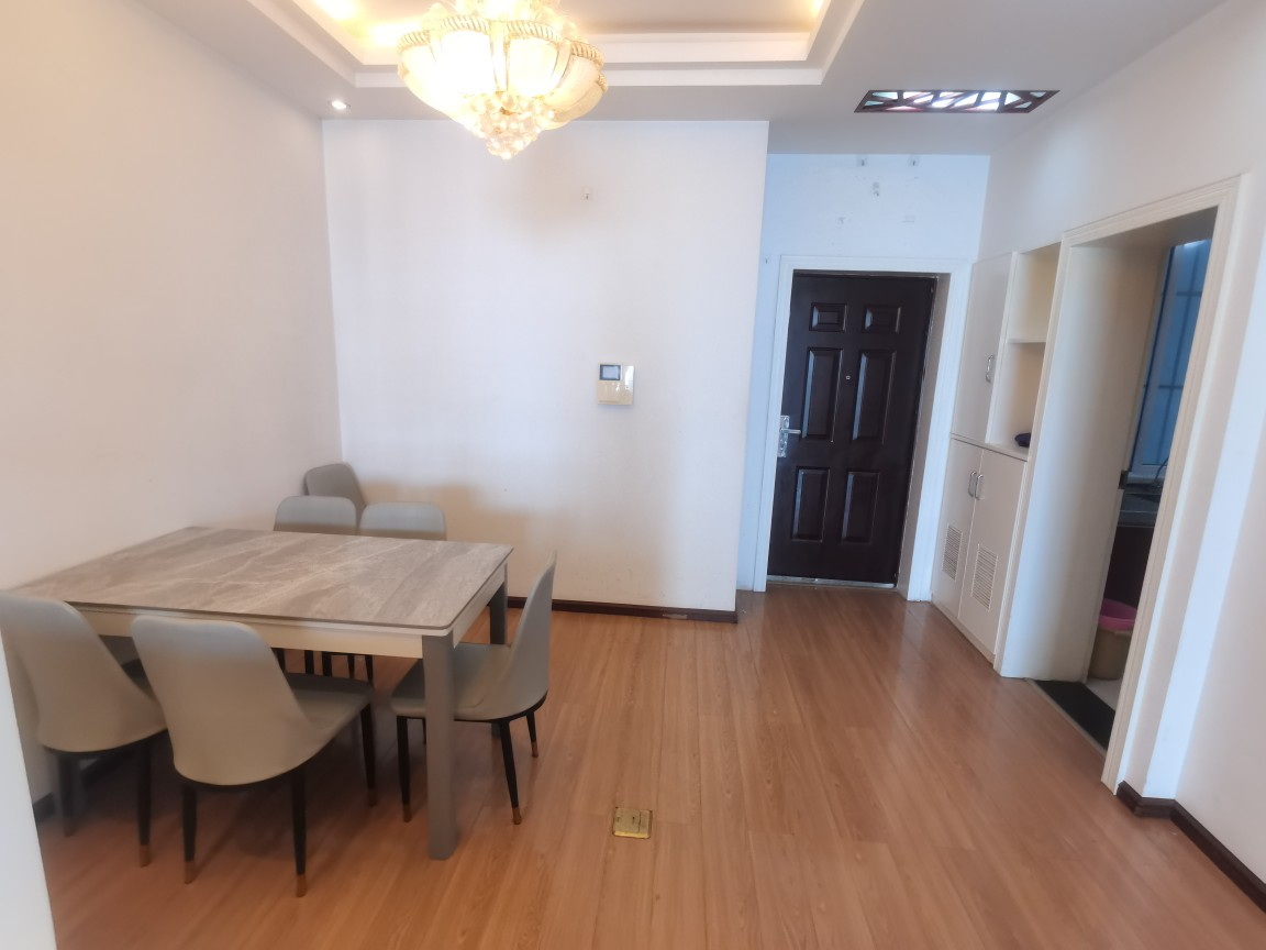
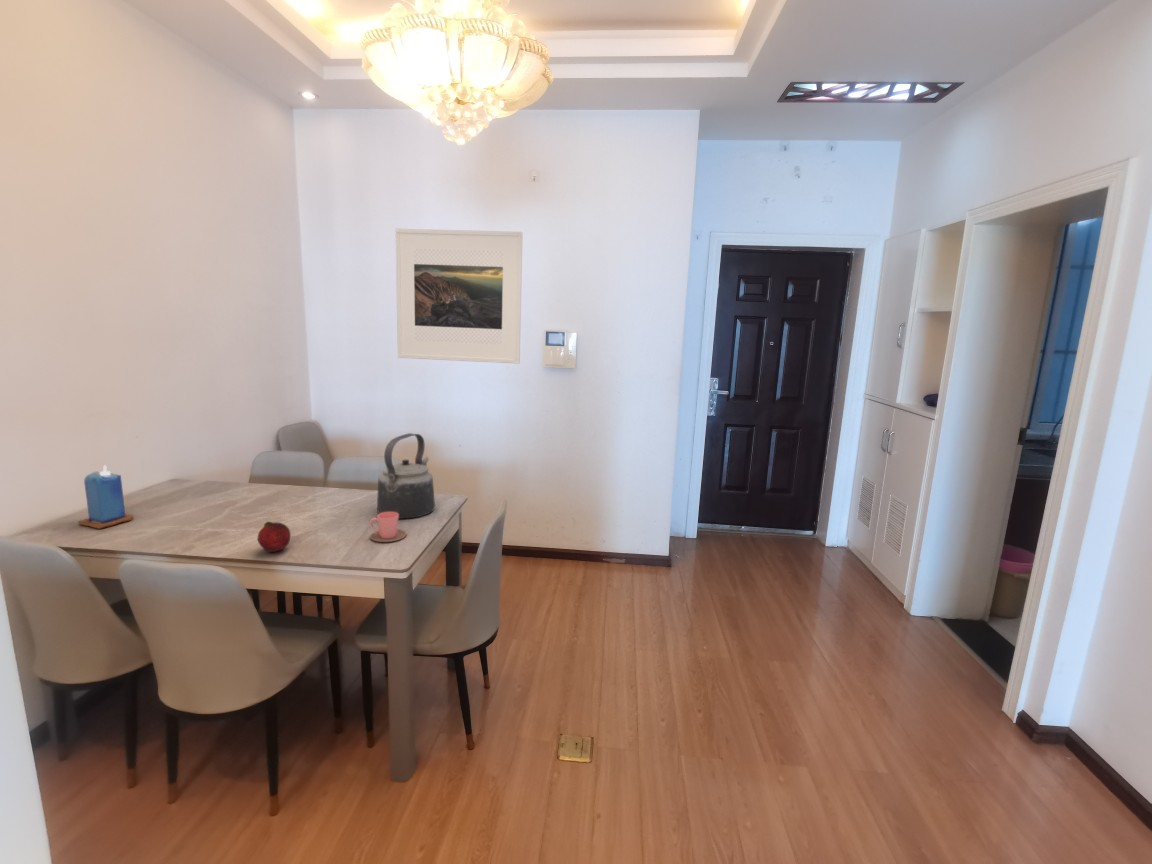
+ fruit [257,521,292,553]
+ cup [369,512,408,543]
+ candle [77,464,134,530]
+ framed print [394,228,524,365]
+ kettle [376,432,436,520]
